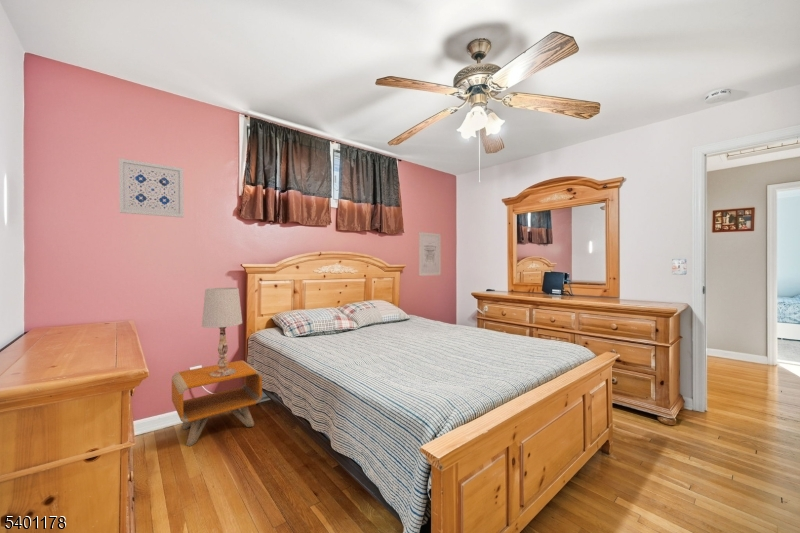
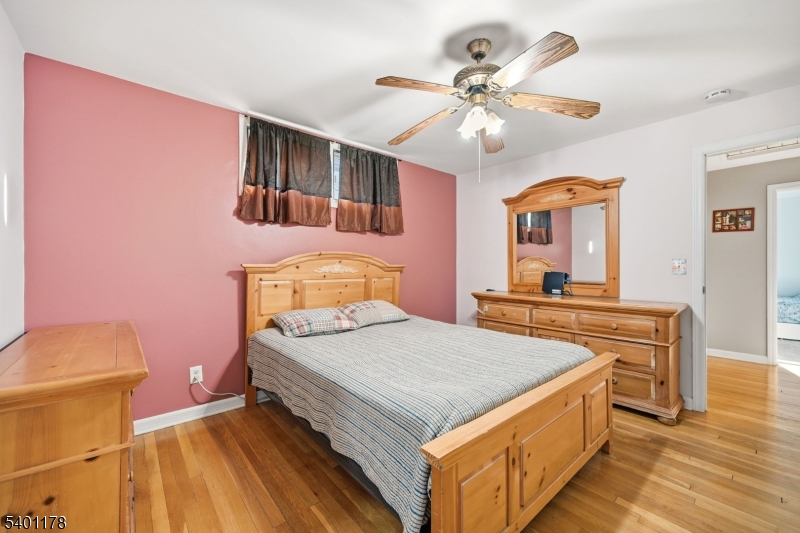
- wall art [118,157,185,218]
- table lamp [201,287,243,377]
- nightstand [171,359,263,447]
- wall art [418,231,442,277]
